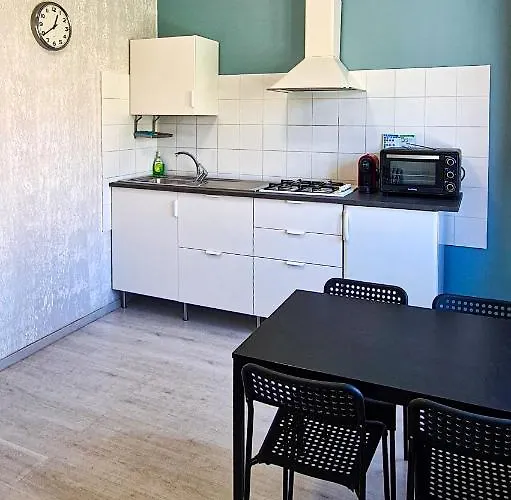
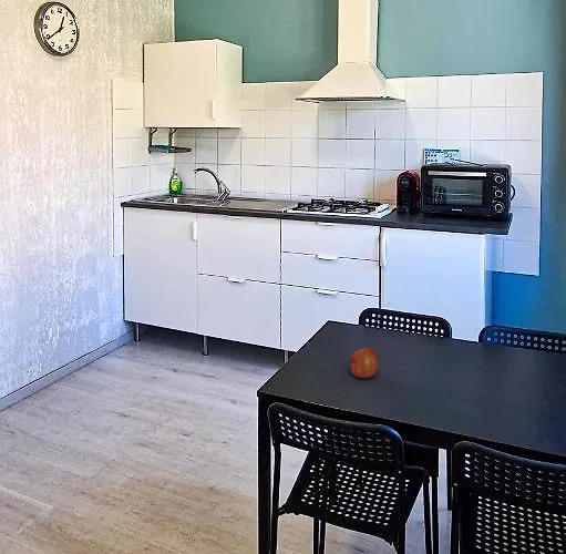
+ fruit [349,347,379,379]
